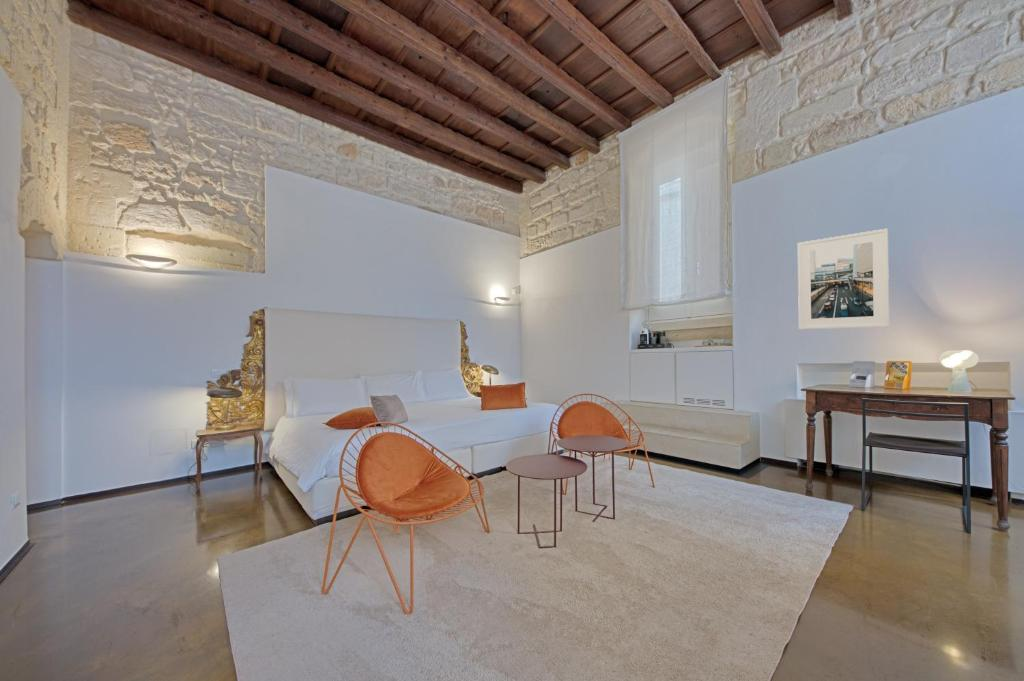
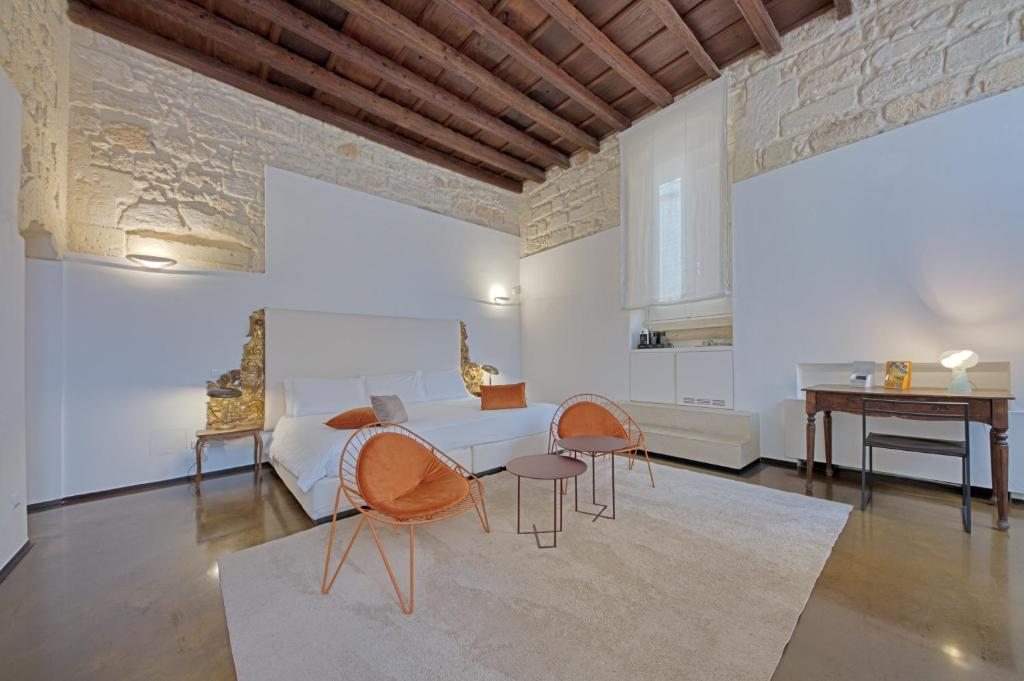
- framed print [797,228,890,330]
